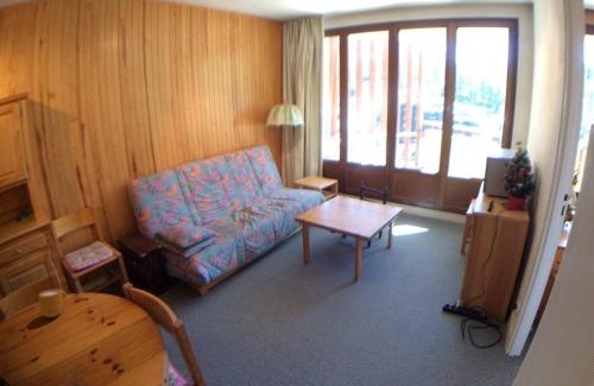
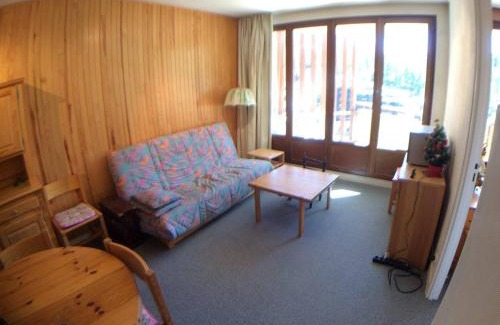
- mug [38,287,68,318]
